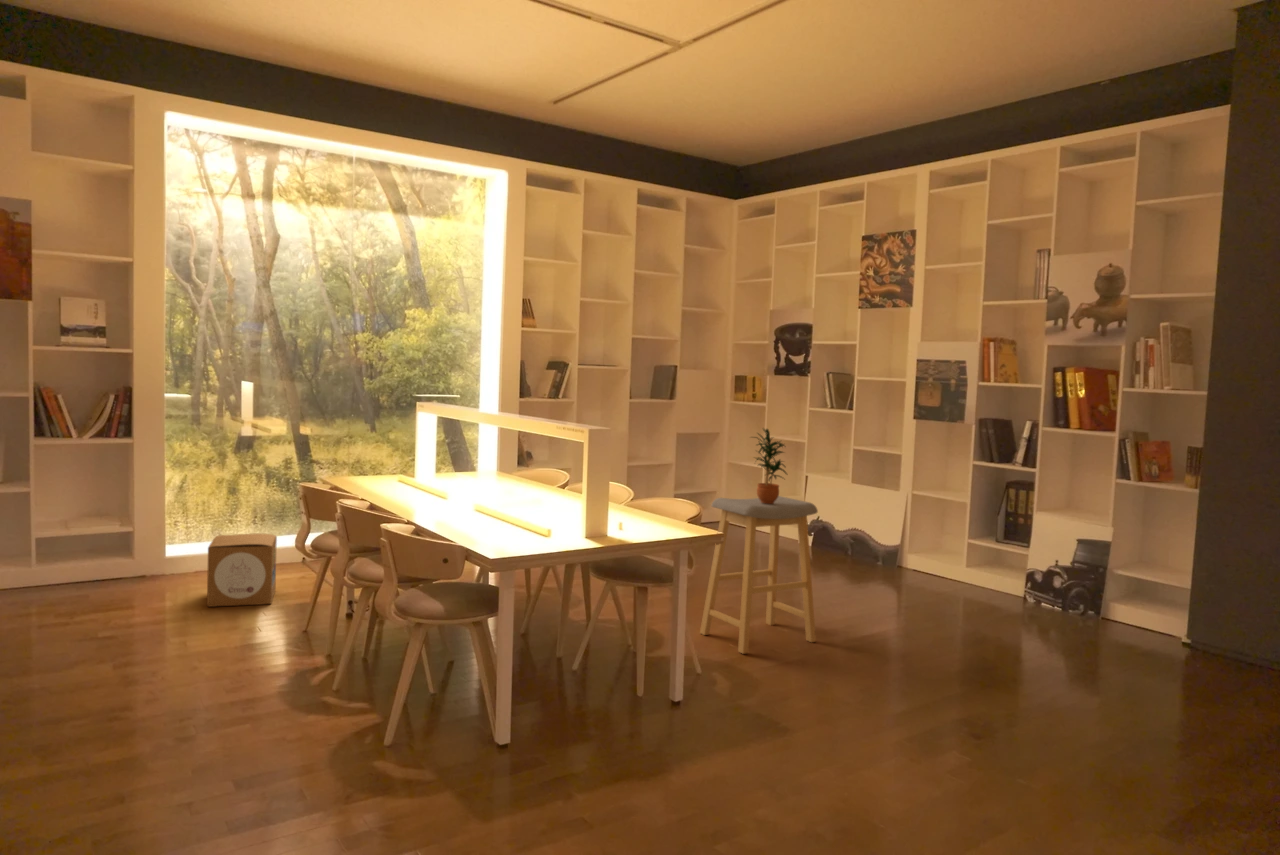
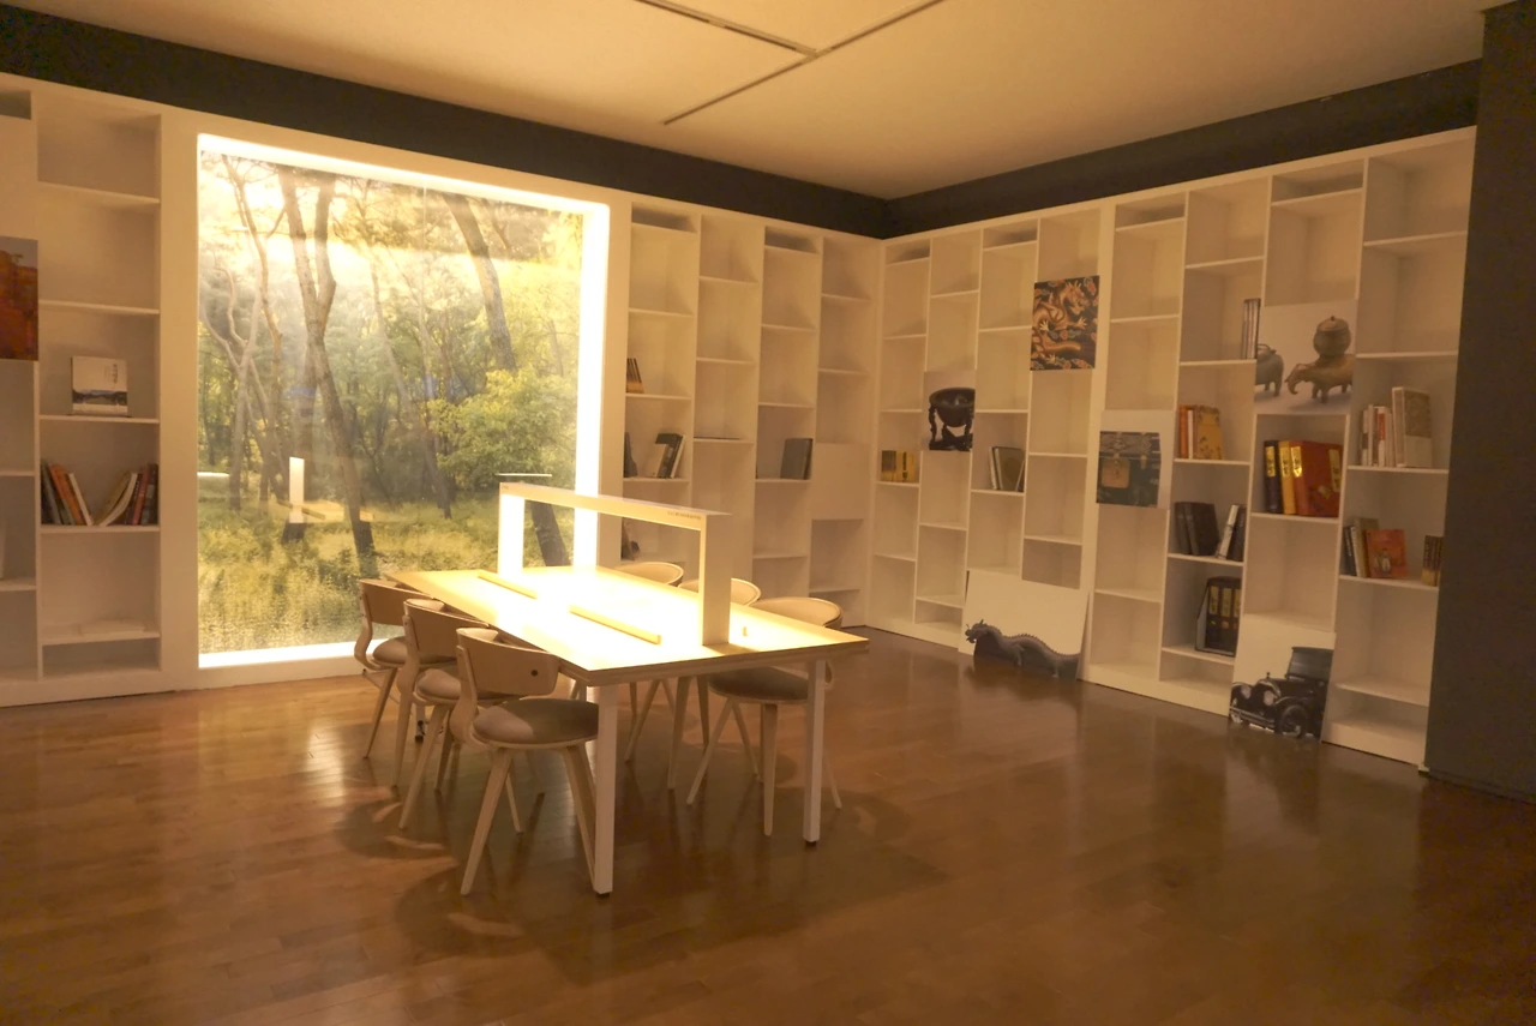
- cardboard box [206,532,278,608]
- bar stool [699,495,819,655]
- potted plant [749,426,788,504]
